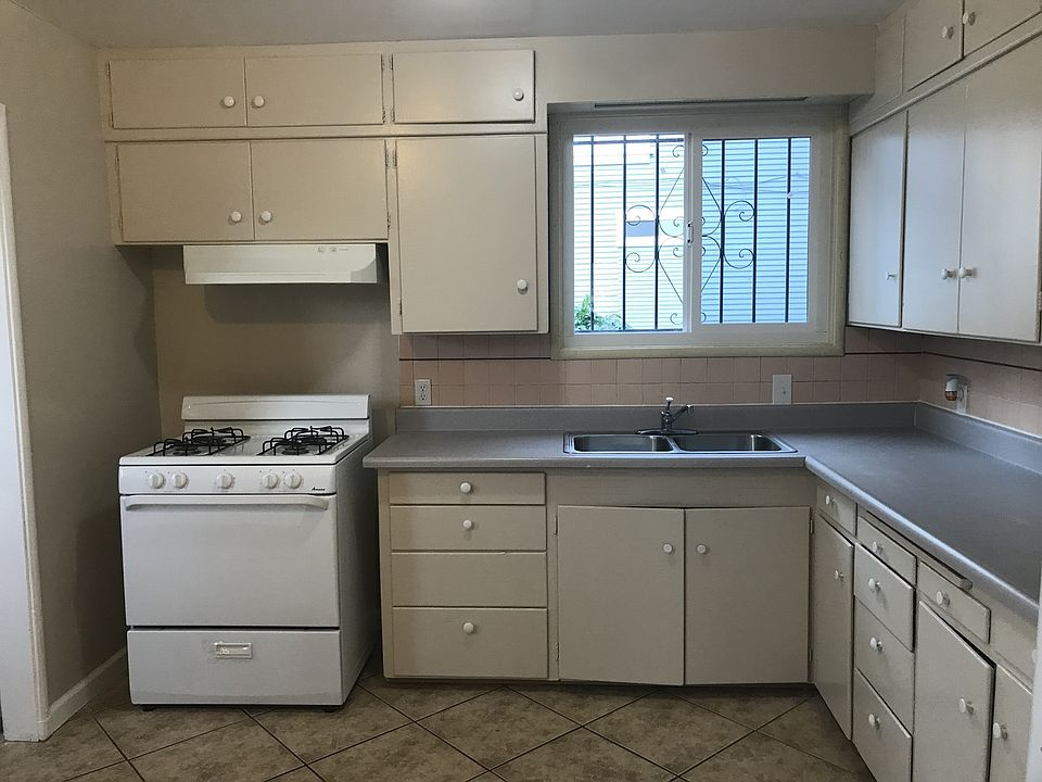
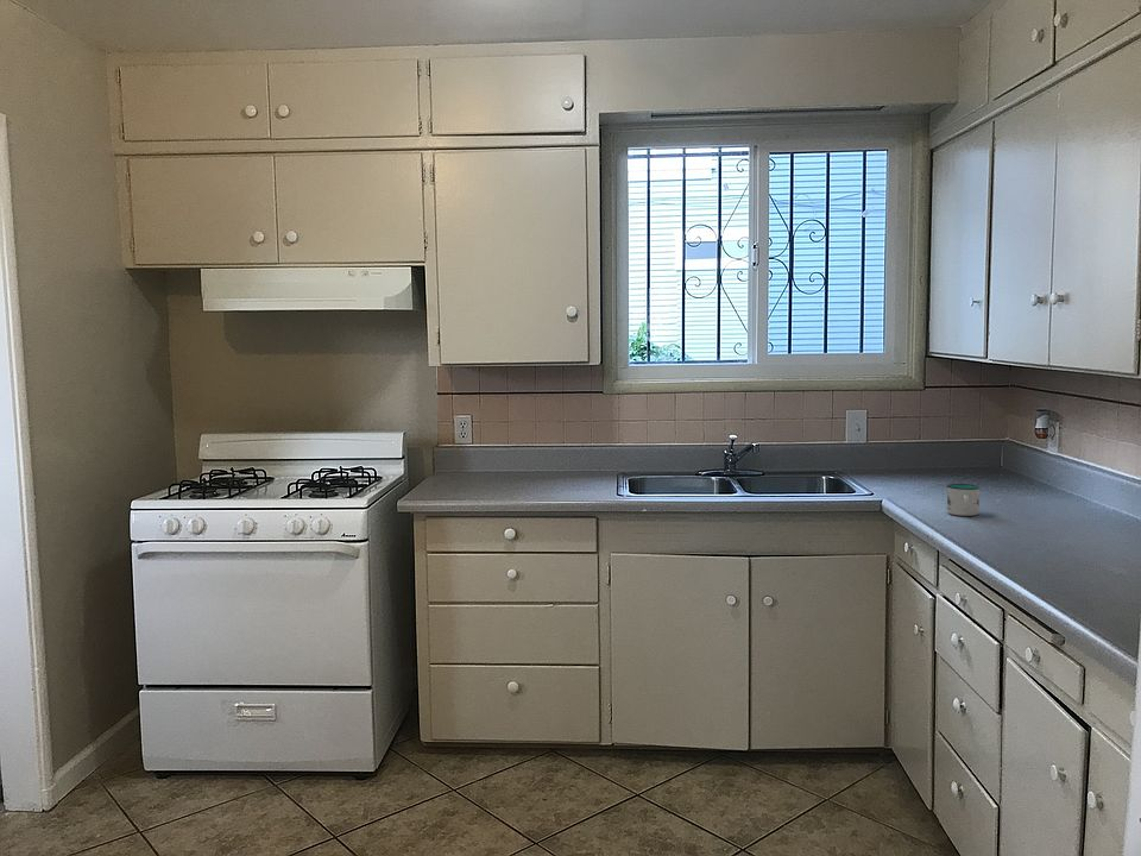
+ mug [945,483,982,517]
